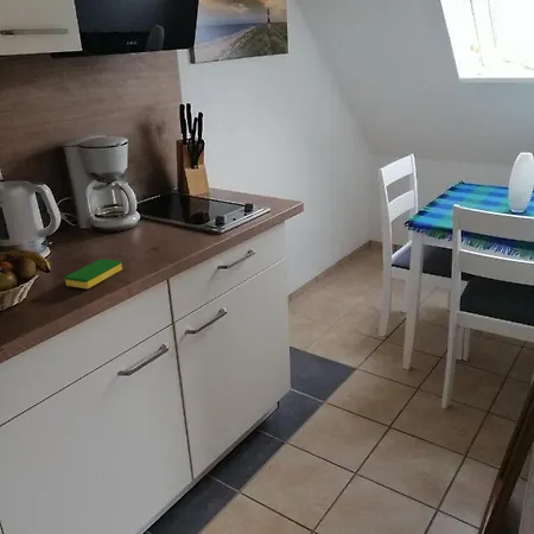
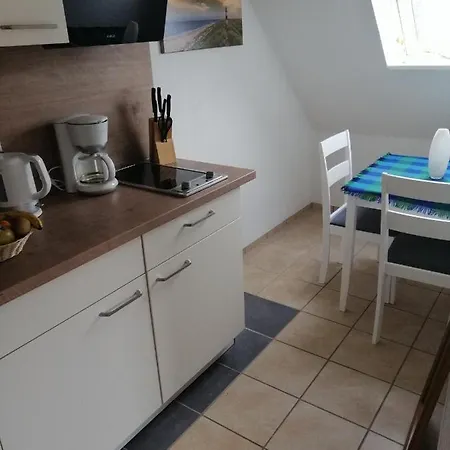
- dish sponge [64,258,123,290]
